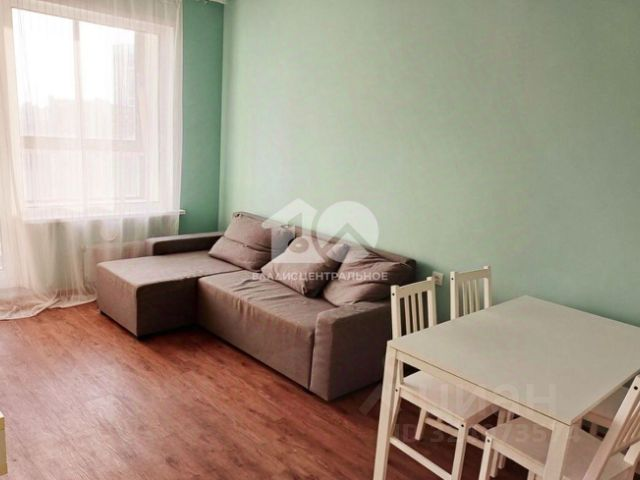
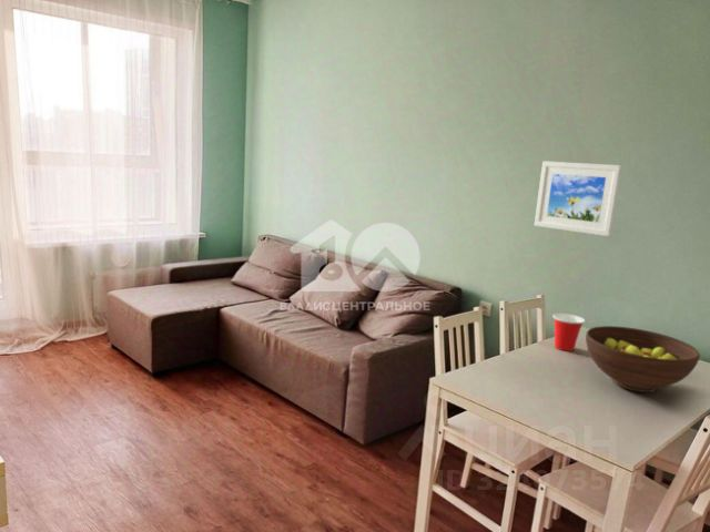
+ cup [551,313,586,352]
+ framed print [534,160,622,237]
+ fruit bowl [585,325,701,393]
